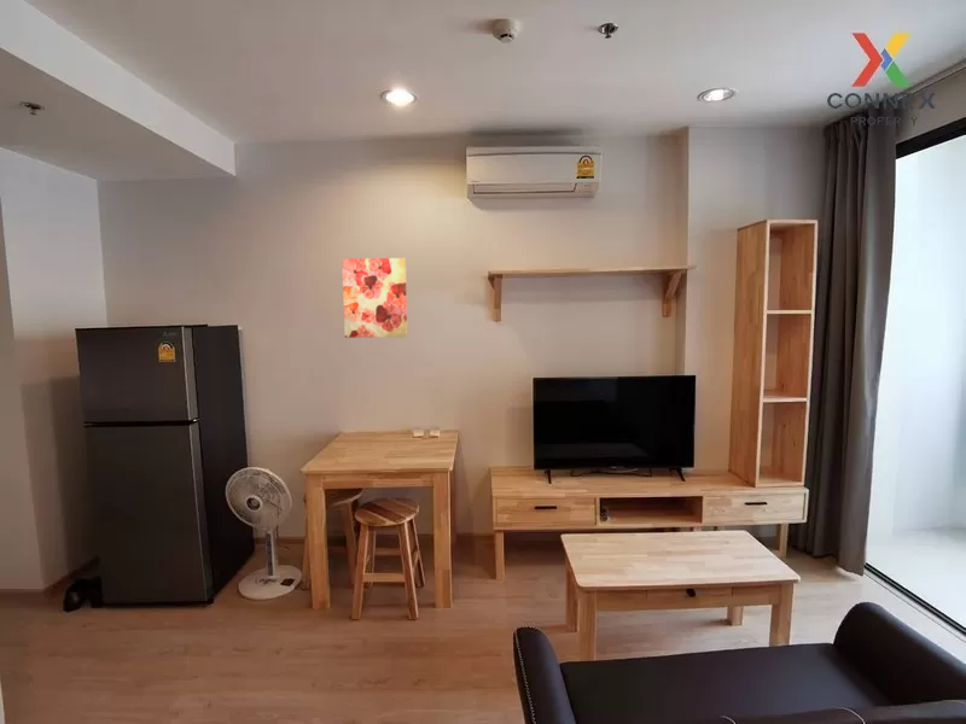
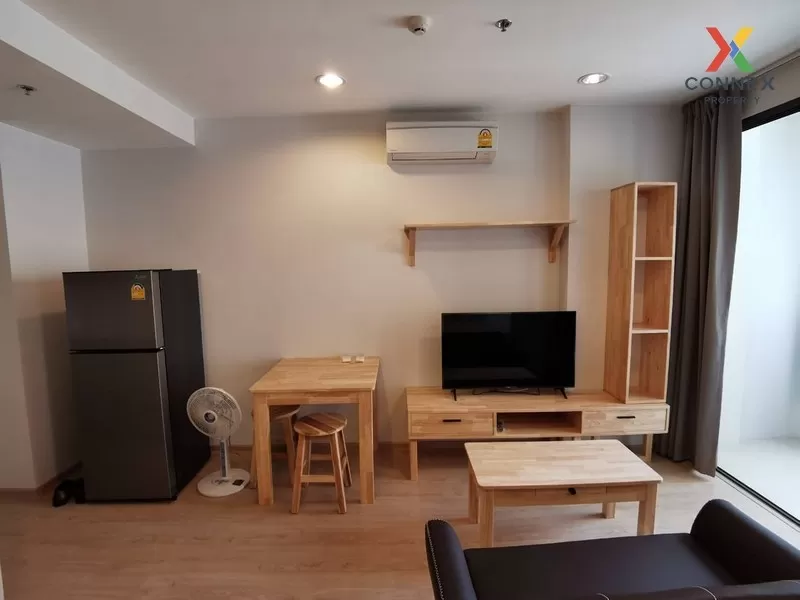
- wall art [341,257,408,339]
